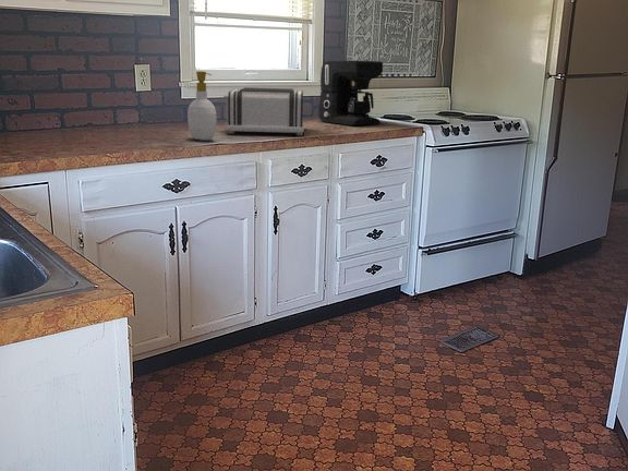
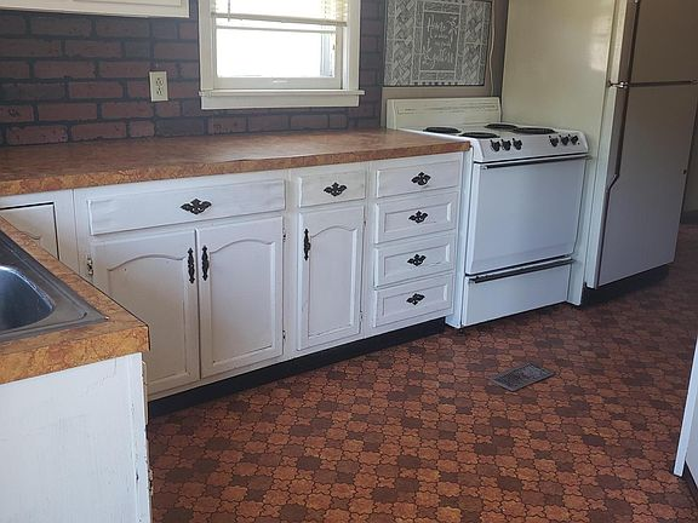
- soap bottle [186,70,218,142]
- coffee maker [317,60,384,126]
- toaster [219,86,305,136]
